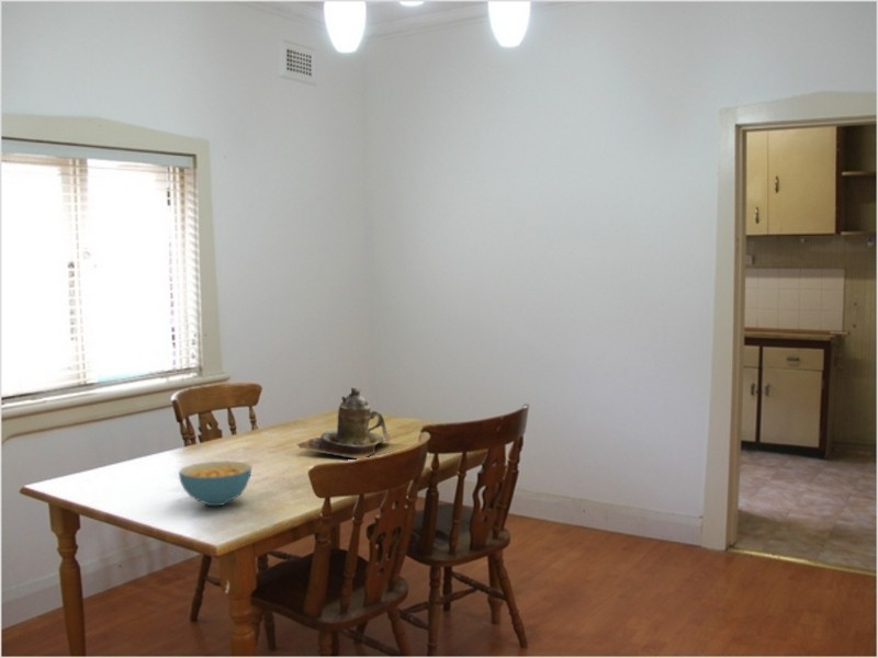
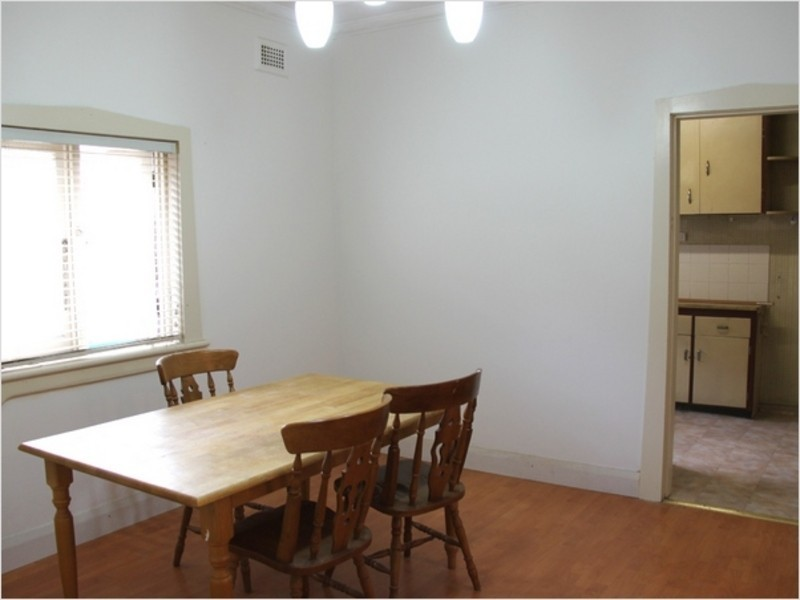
- cereal bowl [178,460,252,507]
- teapot [296,387,392,460]
